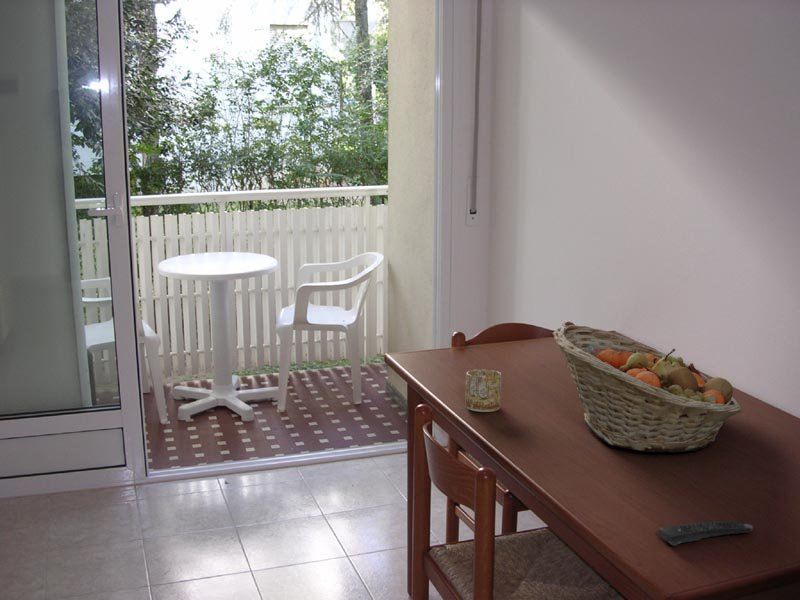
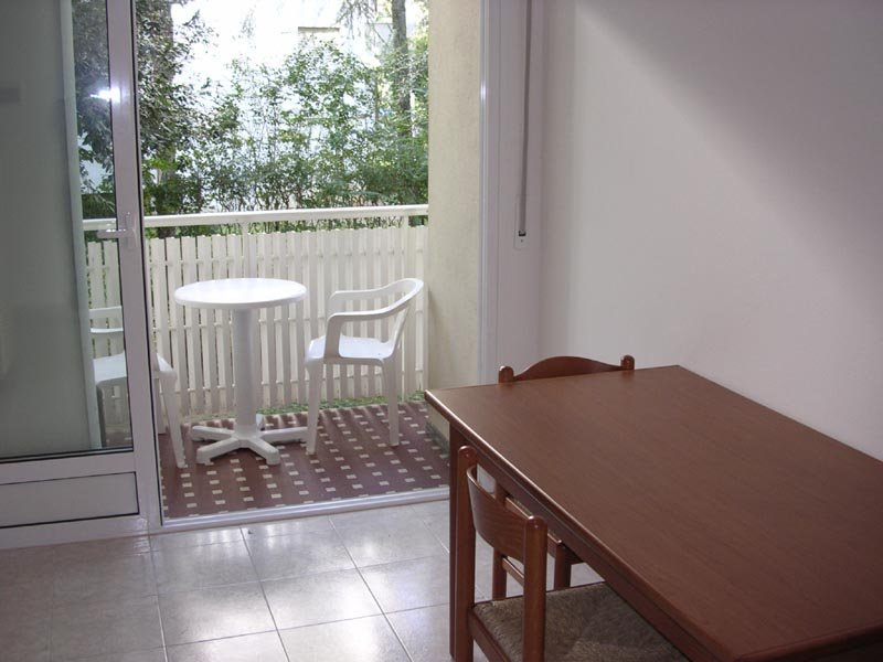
- remote control [657,520,754,547]
- mug [464,368,503,413]
- fruit basket [551,324,742,453]
